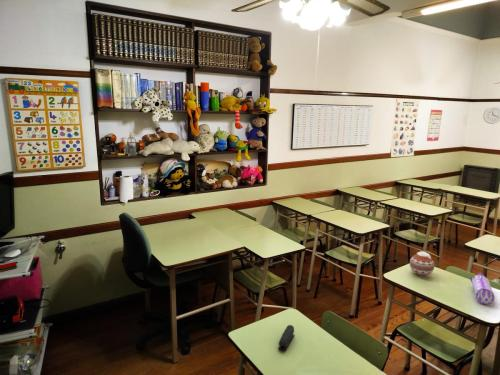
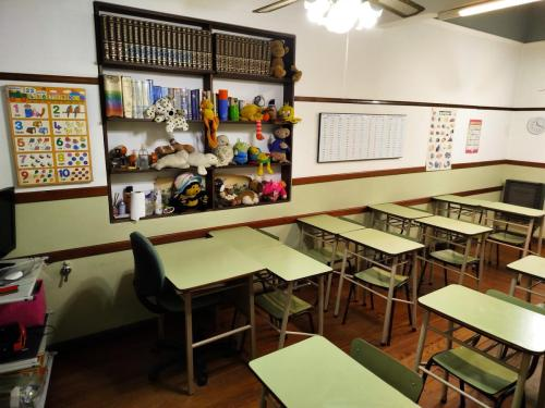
- decorative ball [409,250,436,276]
- stapler [277,324,295,352]
- pencil case [470,272,496,305]
